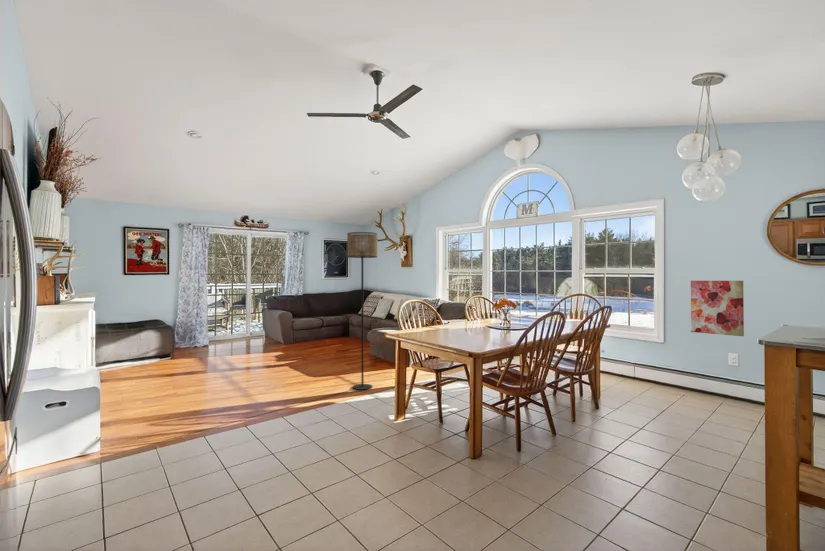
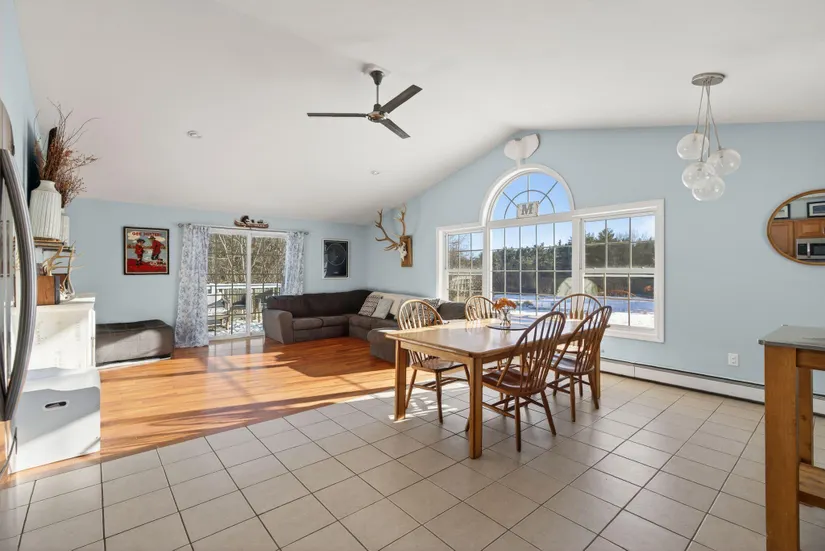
- wall art [690,280,745,337]
- floor lamp [346,231,378,391]
